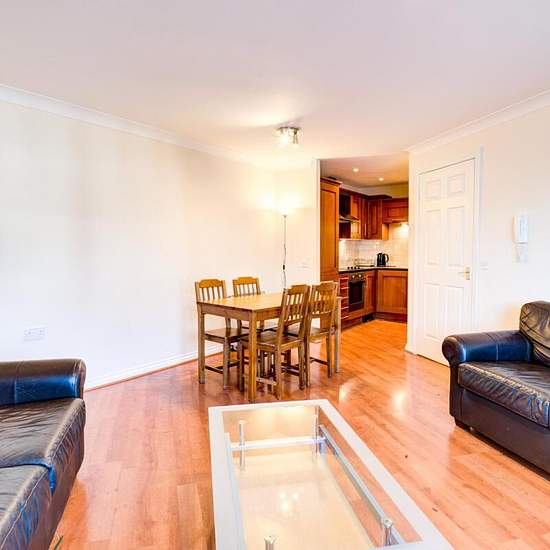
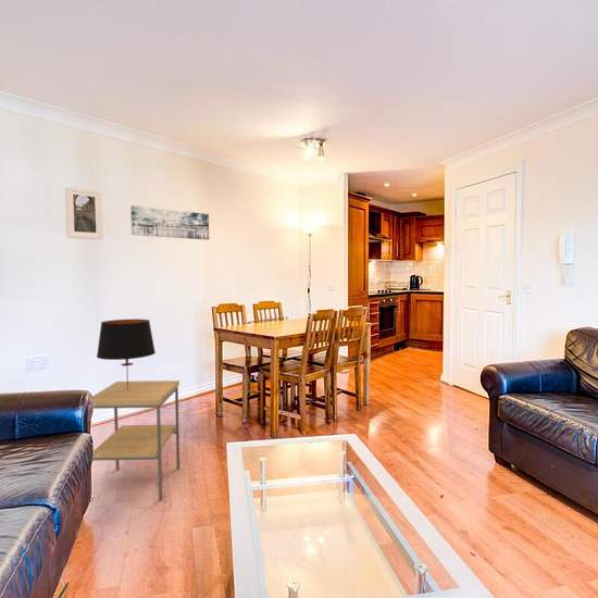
+ wall art [129,204,210,241]
+ table lamp [96,319,157,389]
+ side table [89,379,180,502]
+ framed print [64,186,104,240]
